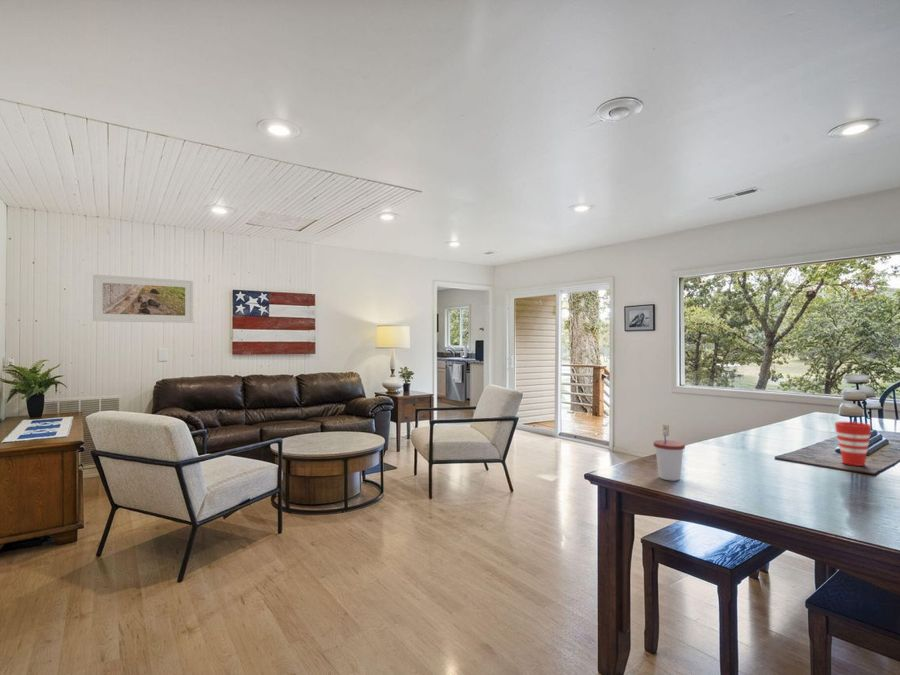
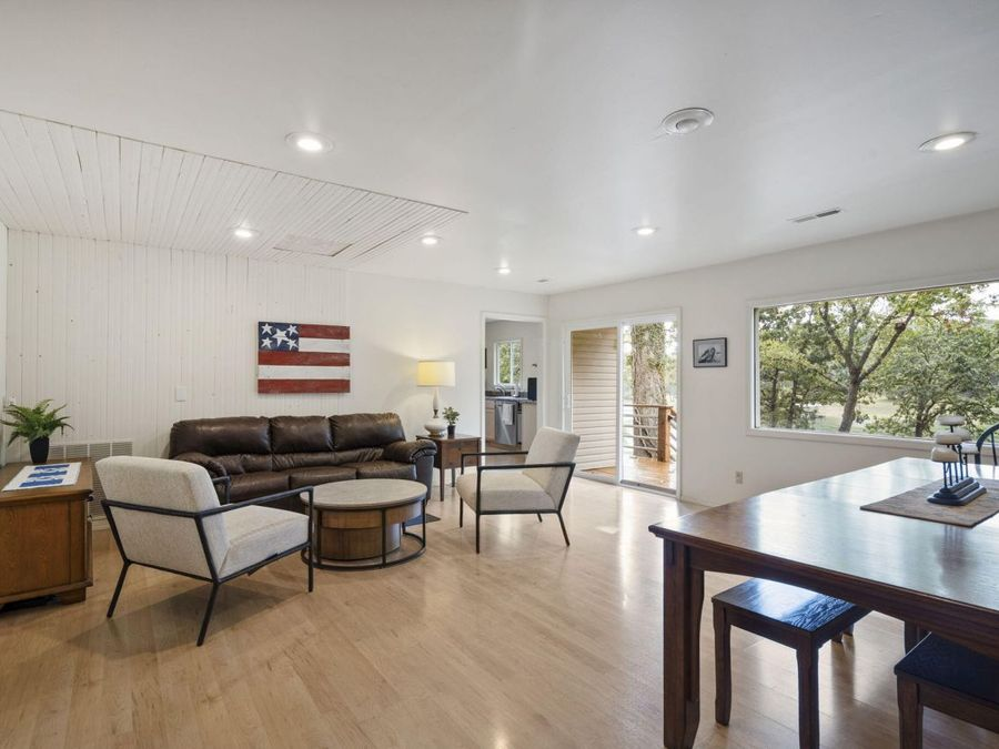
- cup [653,434,686,482]
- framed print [92,274,194,324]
- cup [834,421,872,467]
